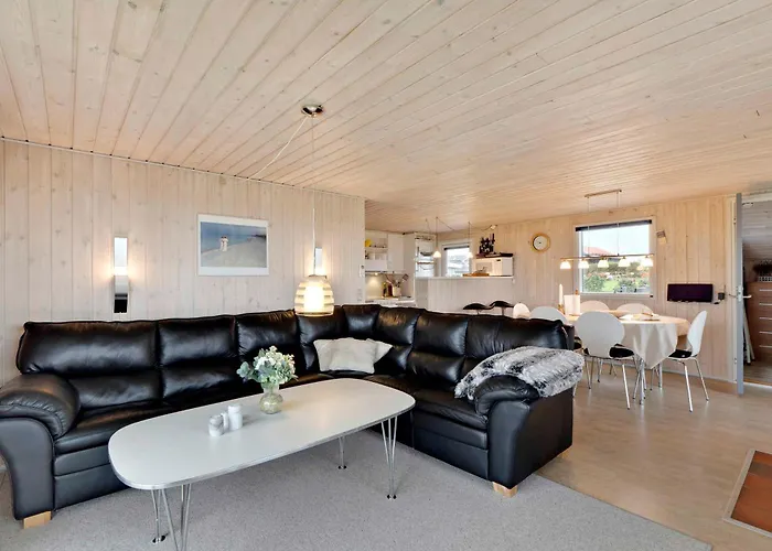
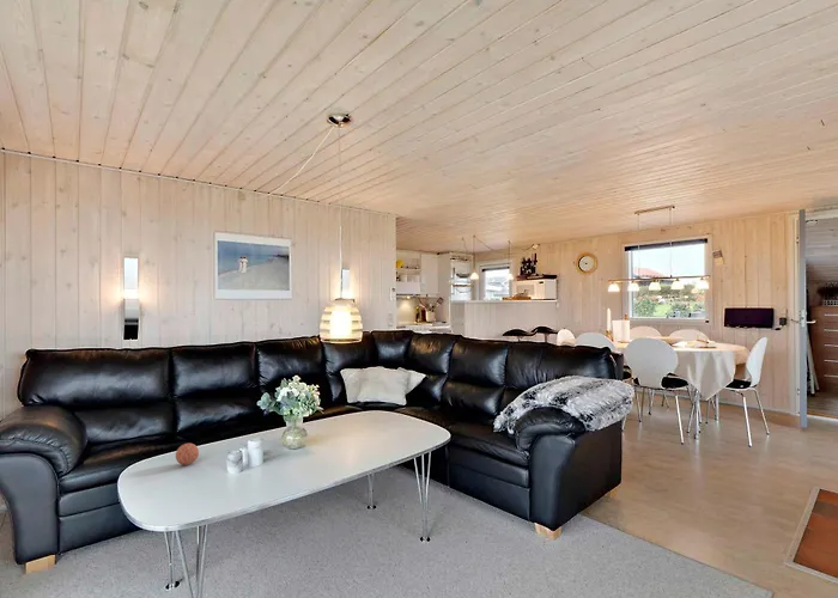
+ decorative ball [175,443,200,466]
